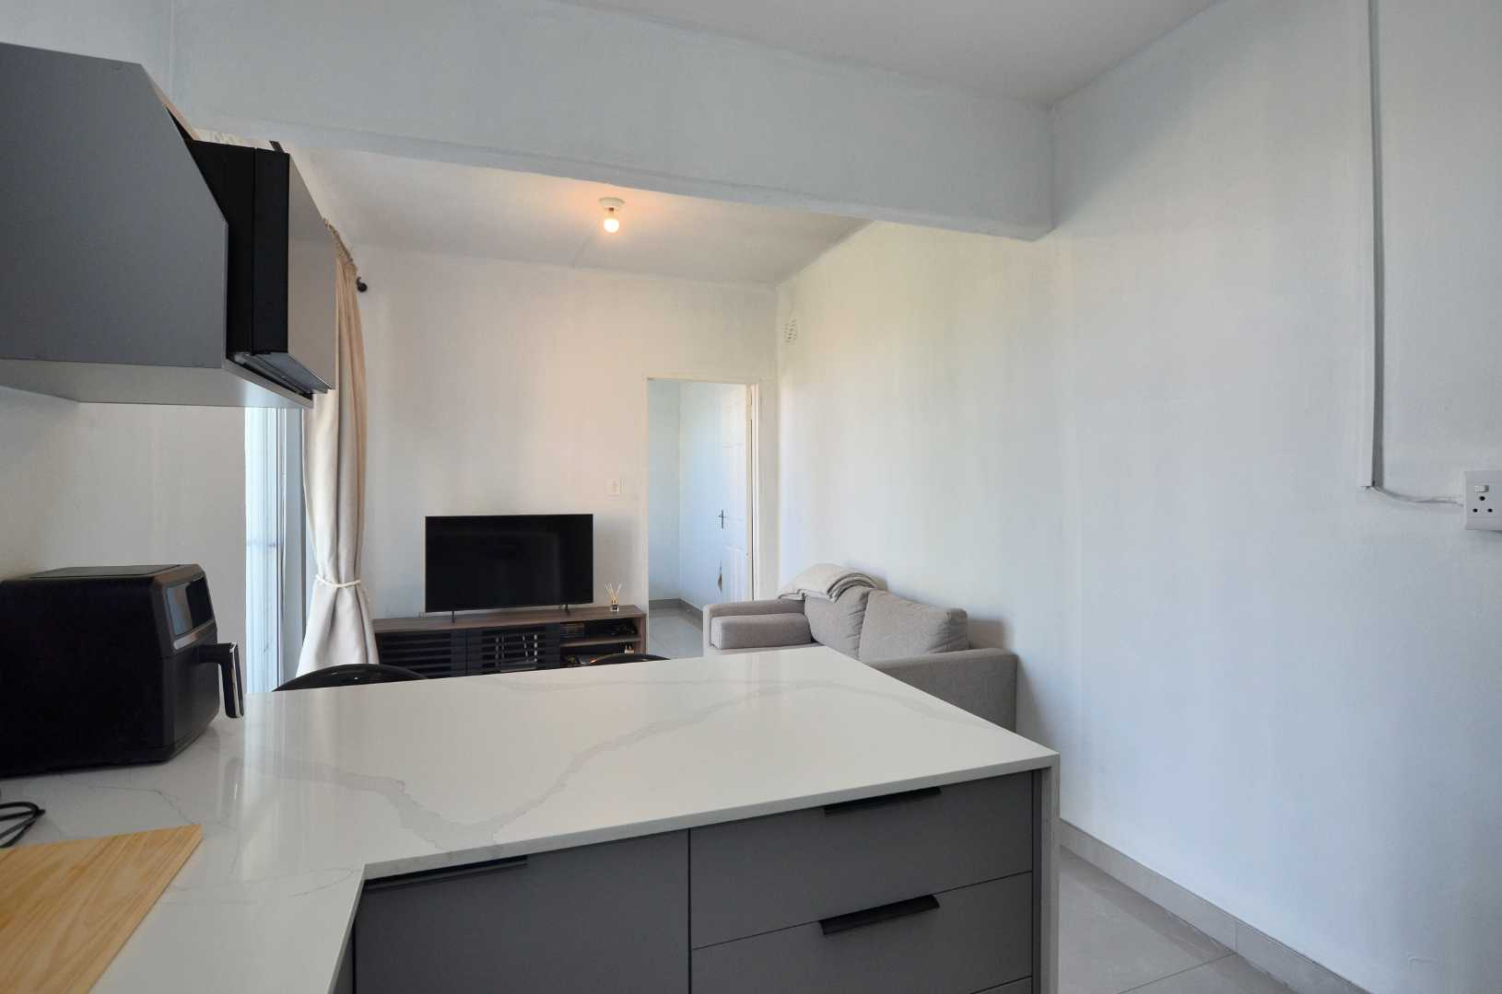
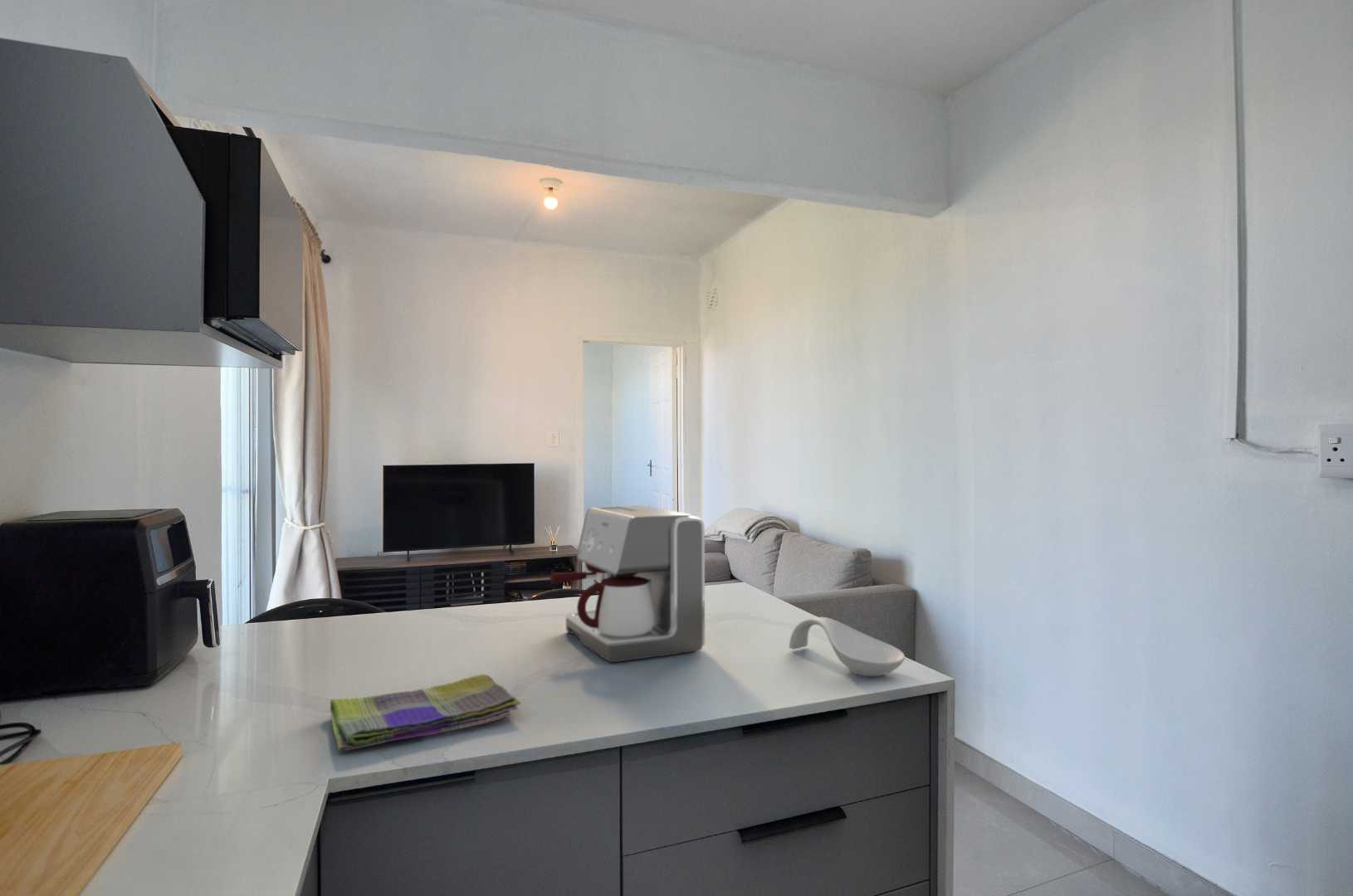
+ dish towel [330,673,521,752]
+ spoon rest [789,616,906,677]
+ coffee maker [550,504,706,663]
